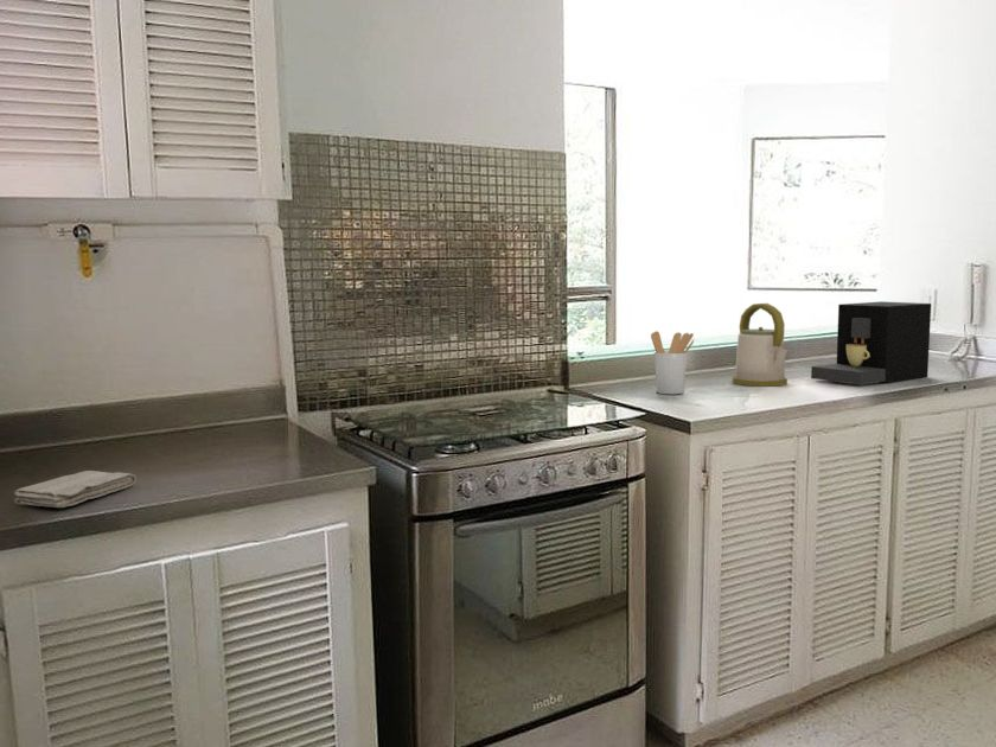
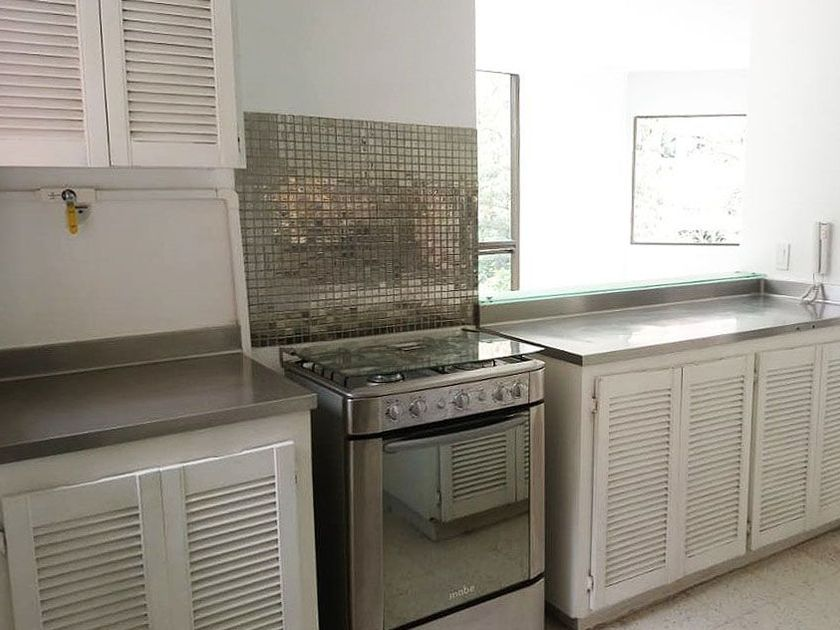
- kettle [732,302,791,387]
- coffee maker [810,300,932,385]
- washcloth [13,470,138,509]
- utensil holder [650,330,695,395]
